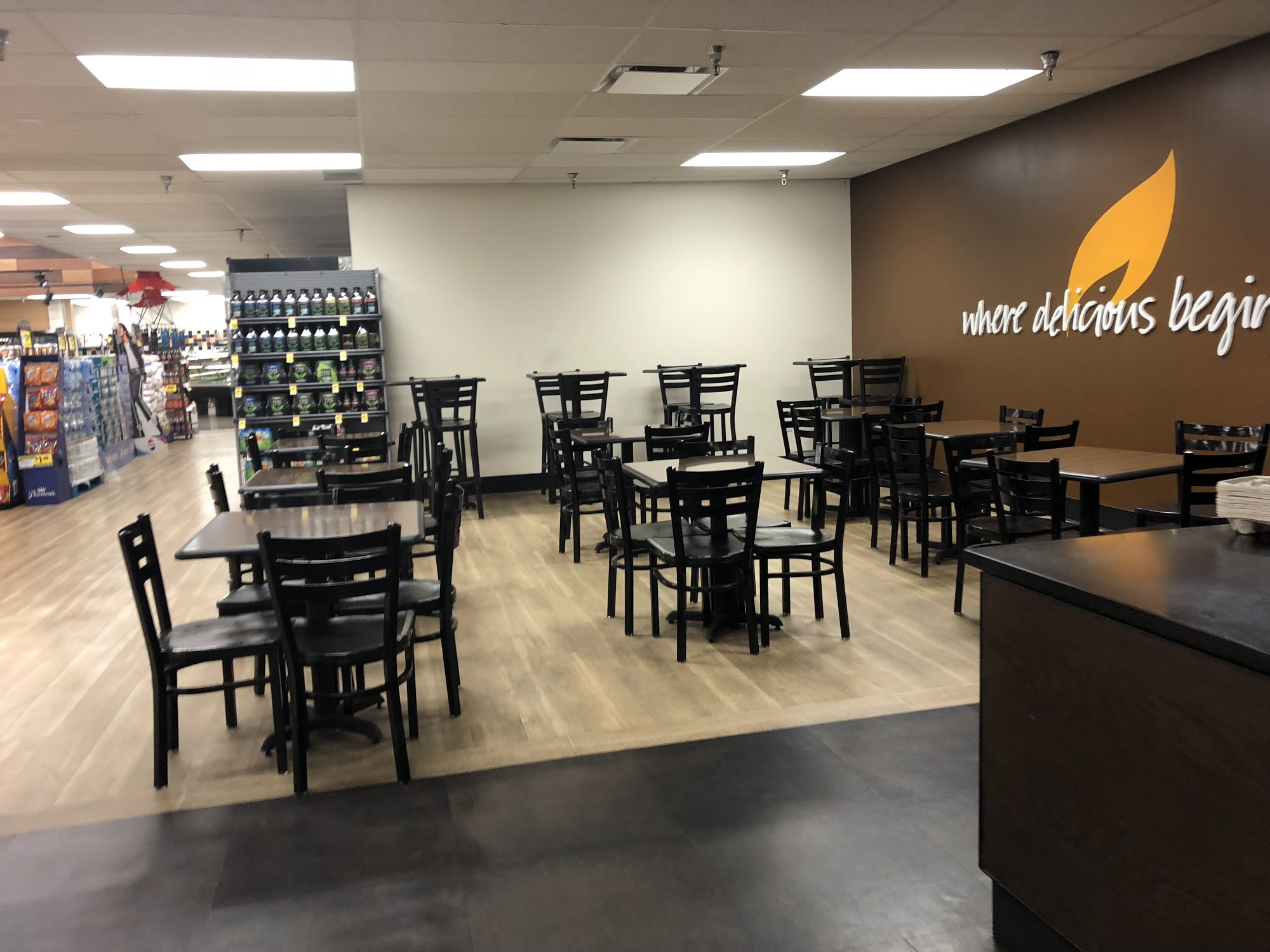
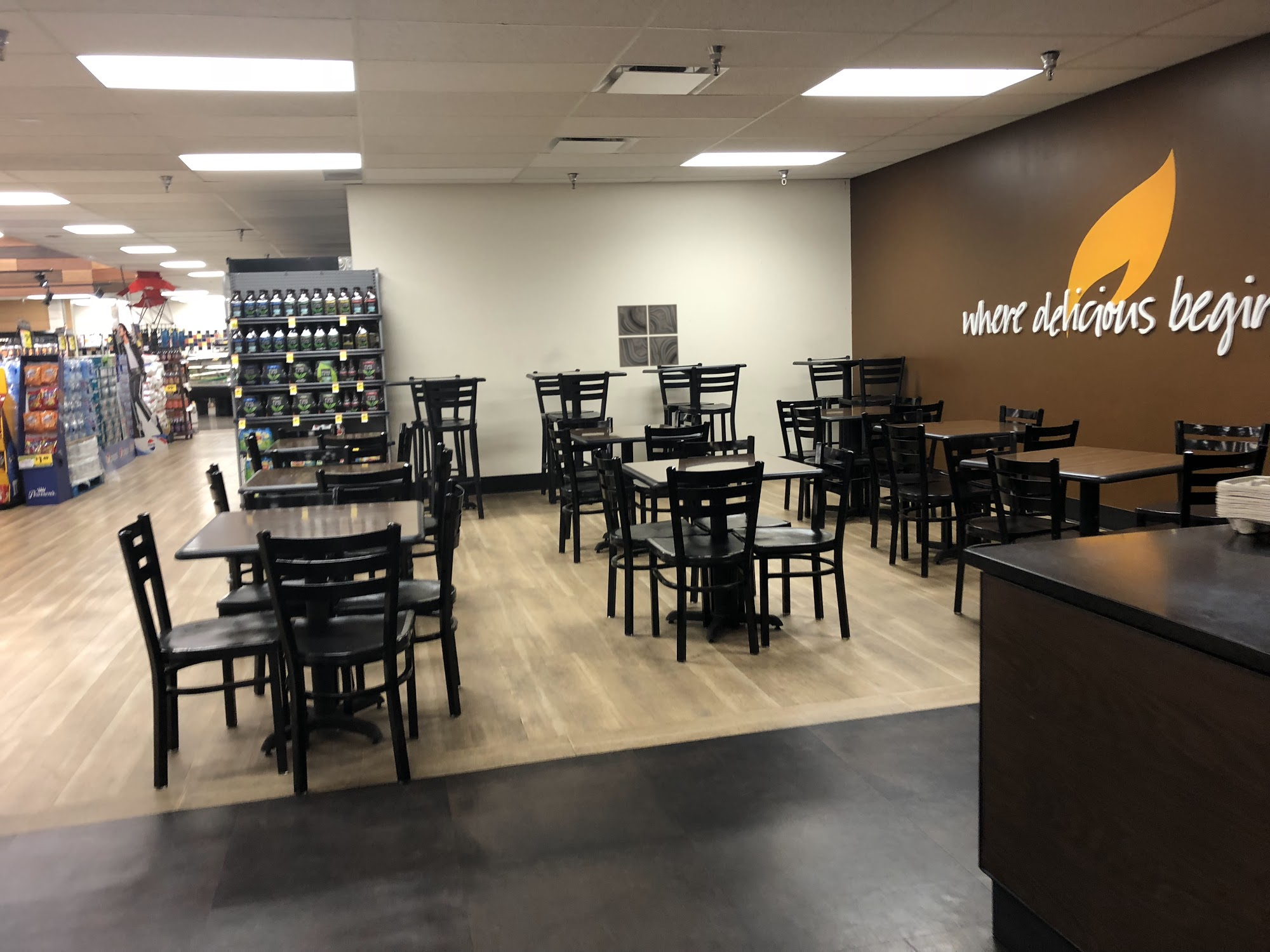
+ wall art [617,303,679,368]
